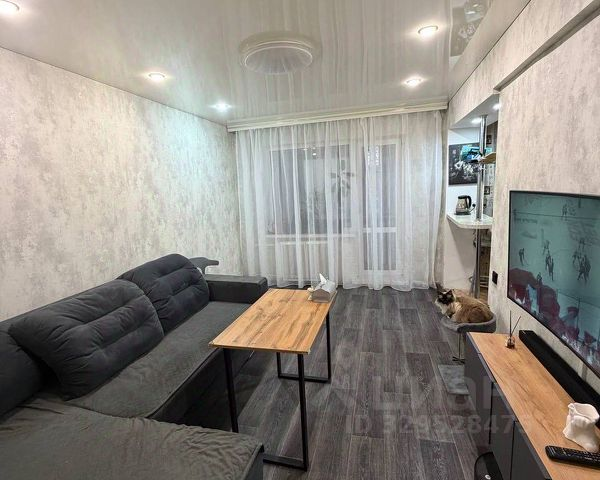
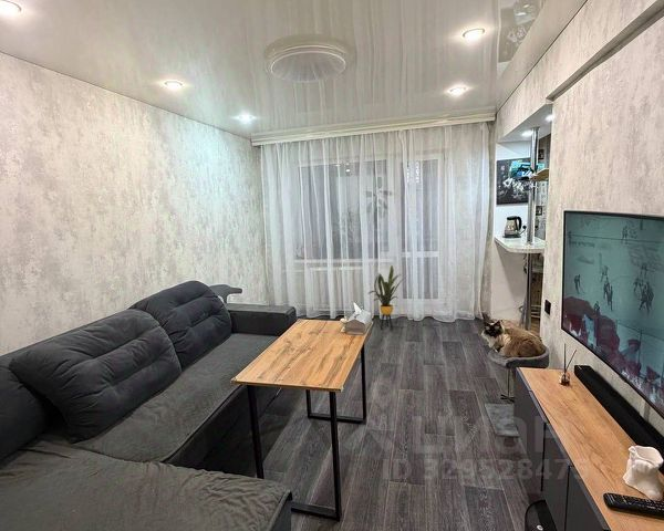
+ house plant [366,264,404,331]
